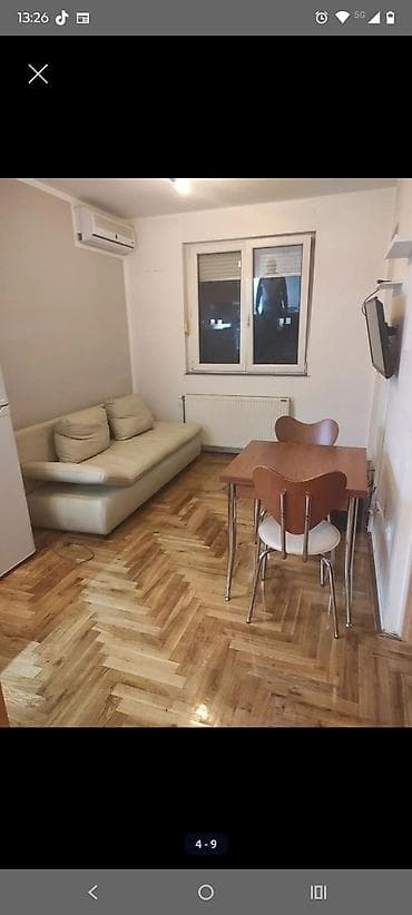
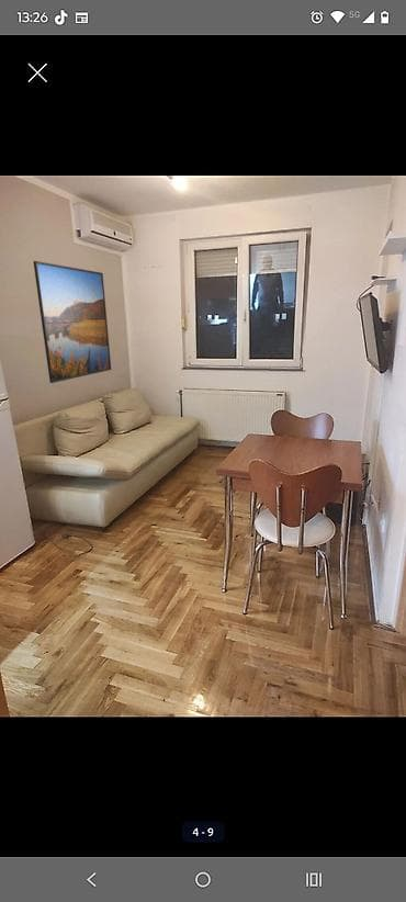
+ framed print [32,260,112,384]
